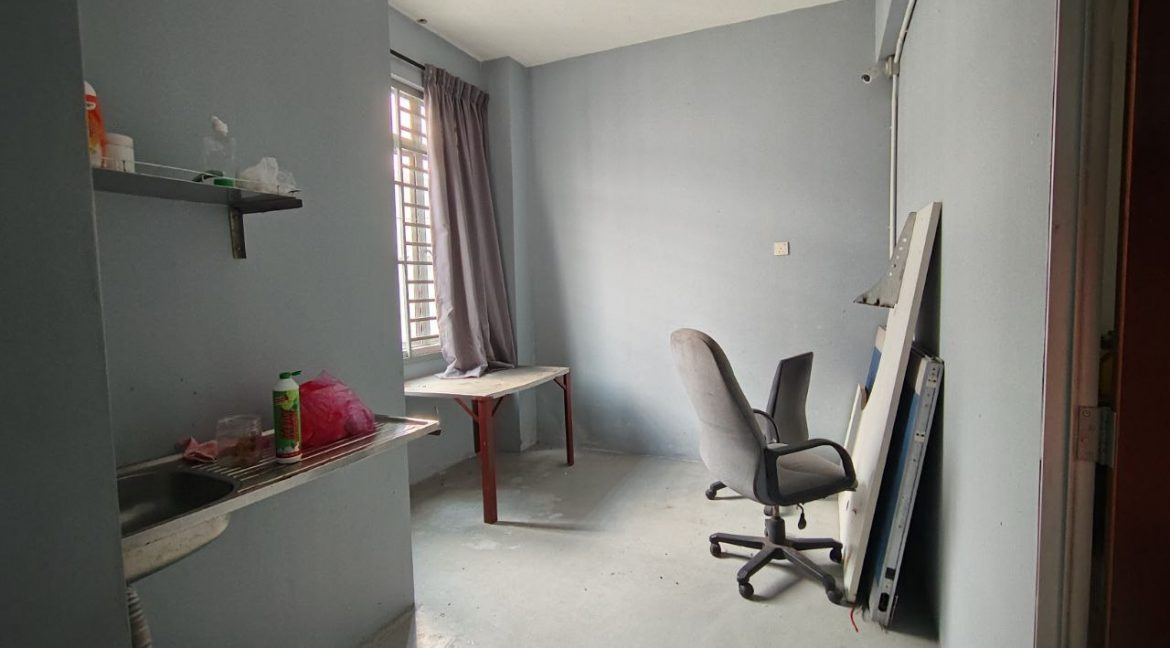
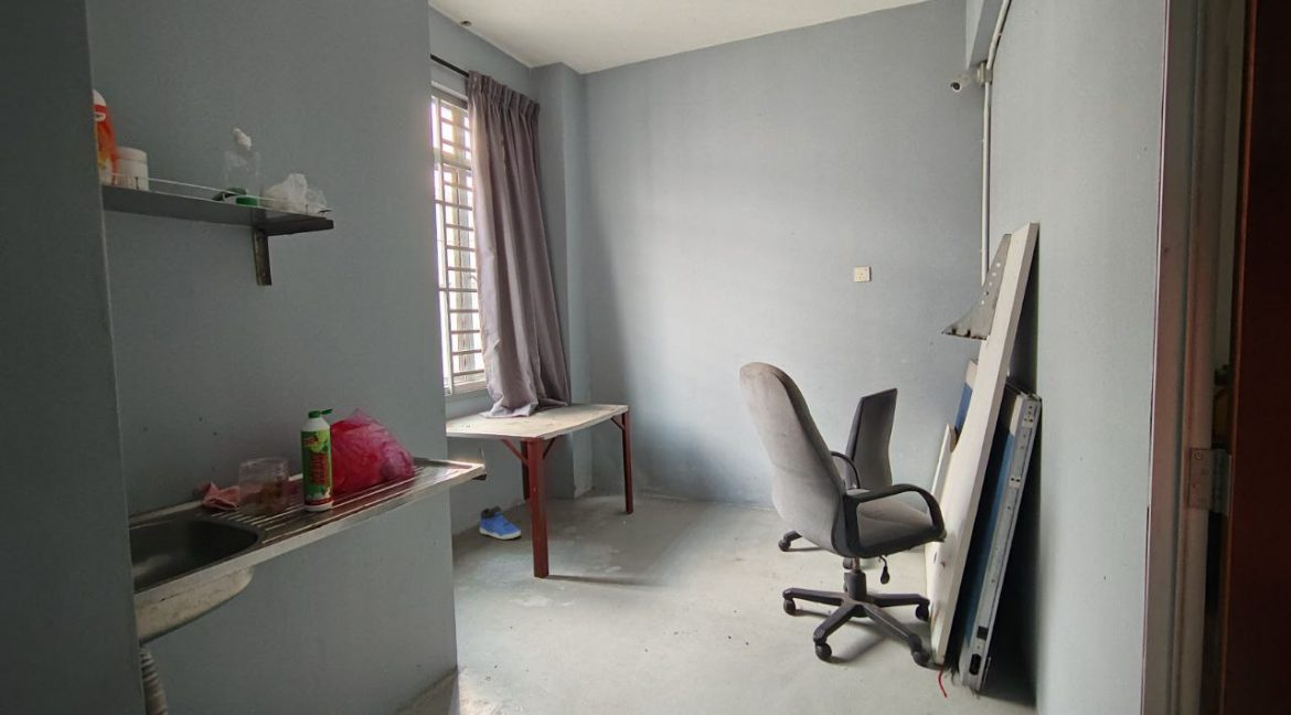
+ sneaker [479,505,522,541]
